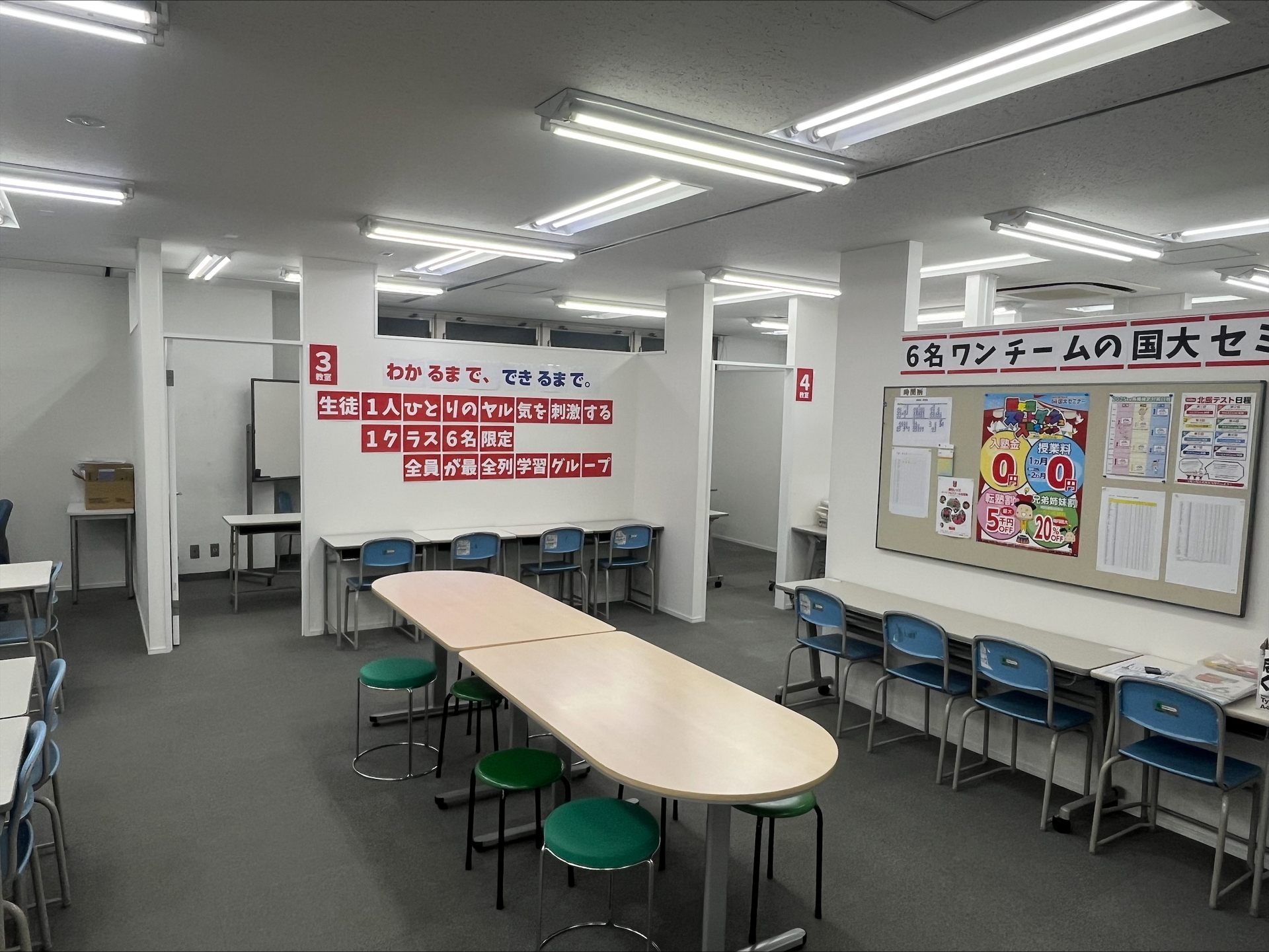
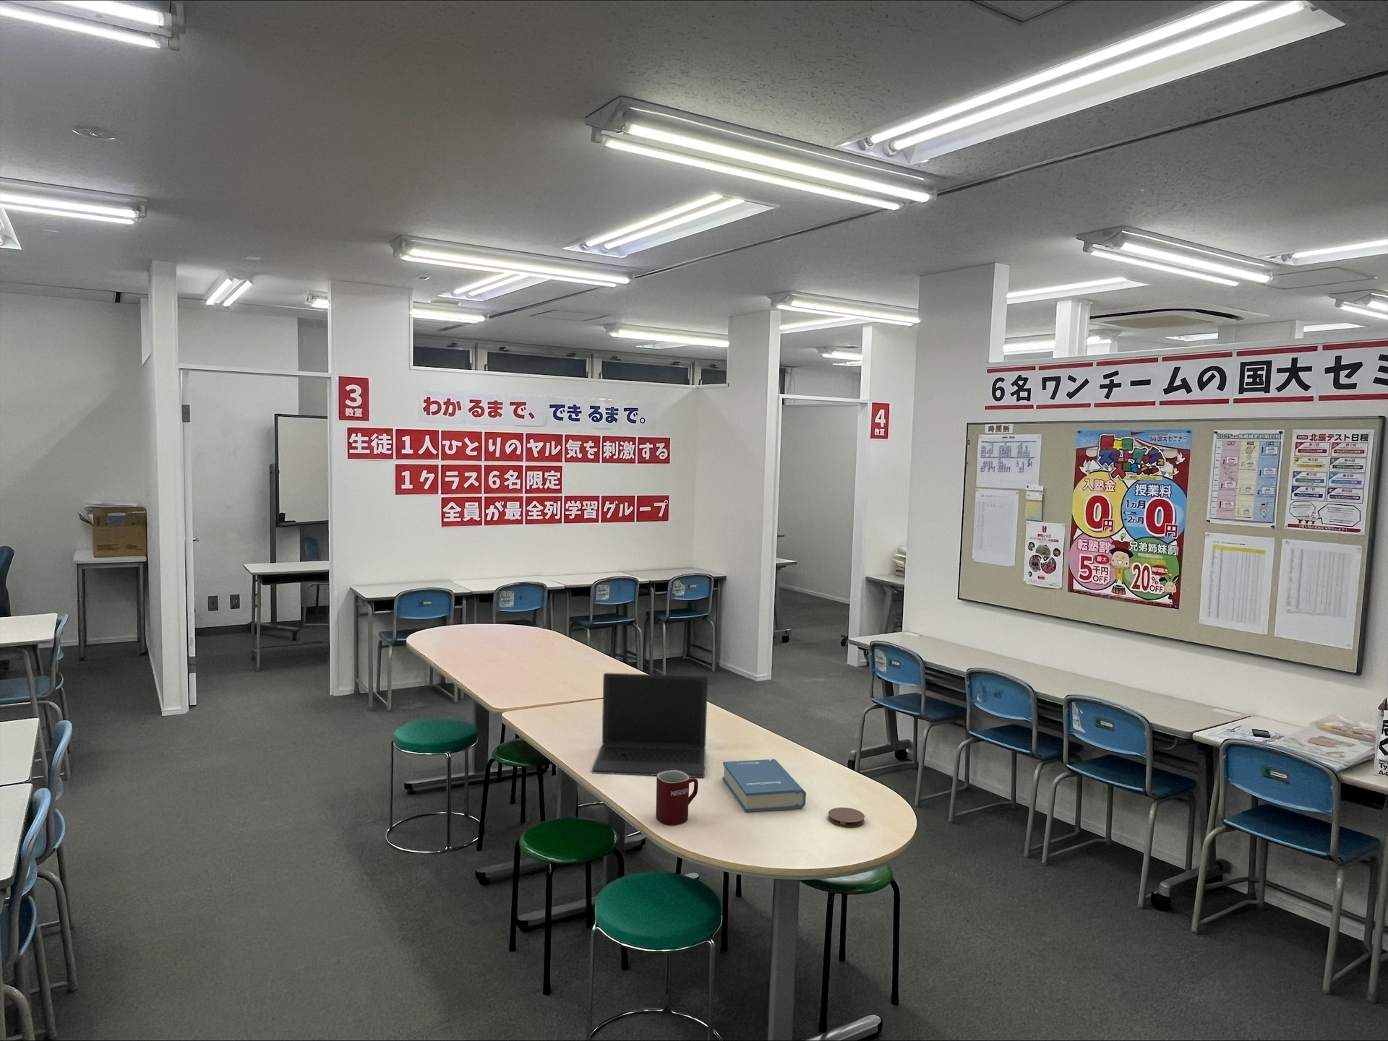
+ coaster [828,807,865,828]
+ mug [655,771,699,826]
+ hardback book [722,759,807,812]
+ laptop [592,671,709,779]
